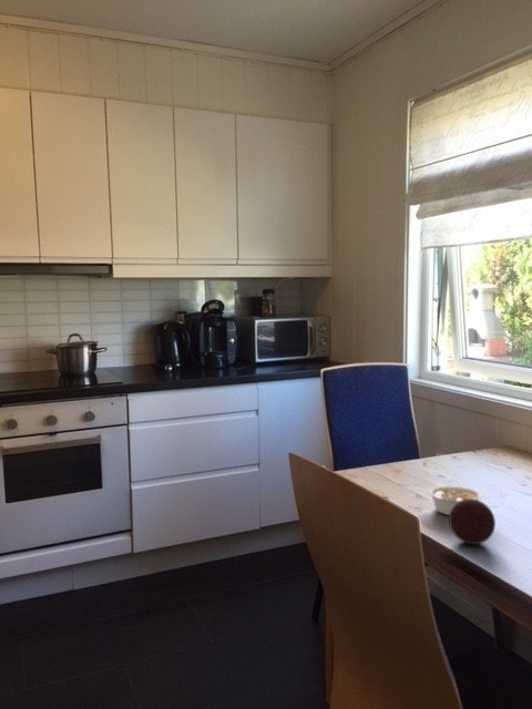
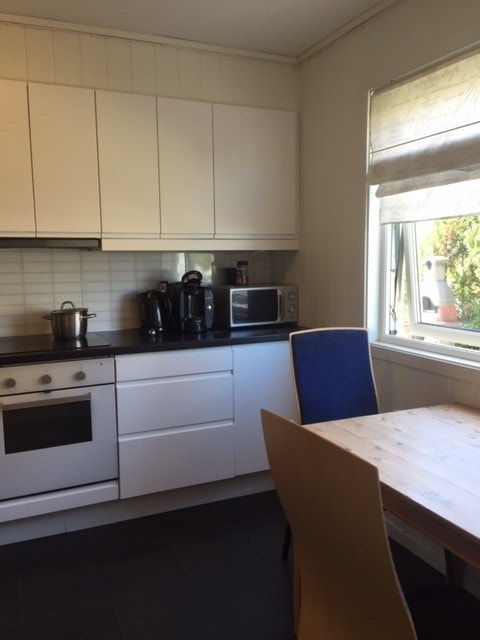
- legume [427,484,491,516]
- decorative ball [448,499,497,545]
